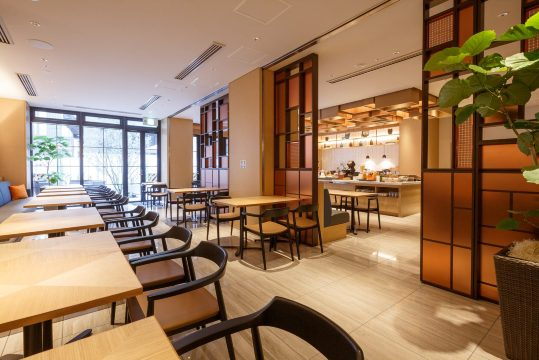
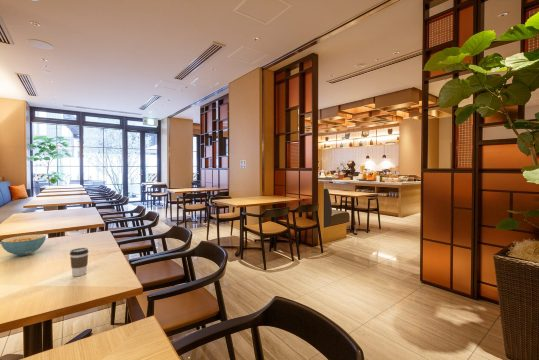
+ coffee cup [69,247,90,277]
+ cereal bowl [0,234,47,257]
